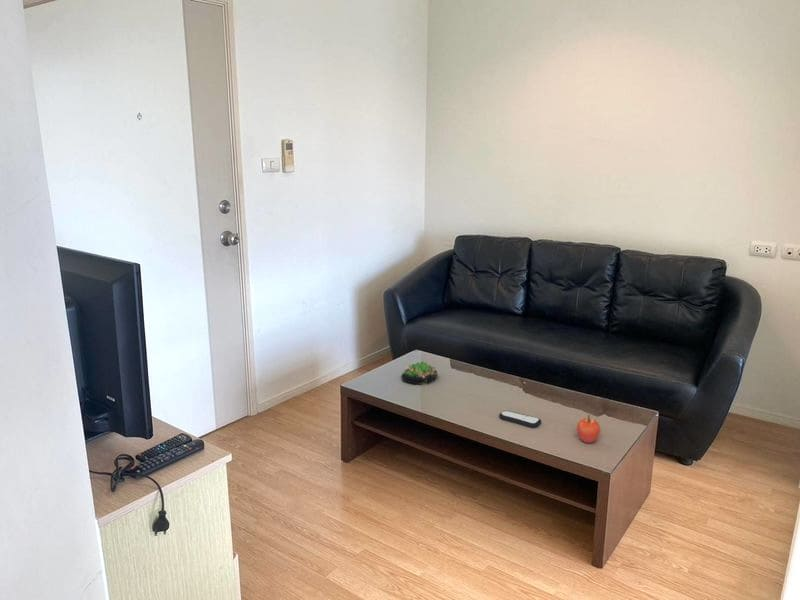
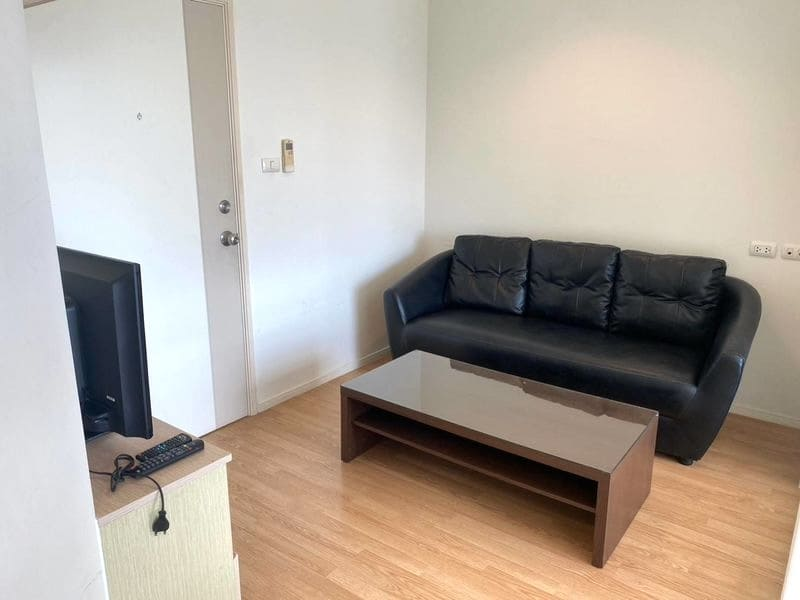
- succulent plant [400,360,438,386]
- remote control [498,410,542,429]
- apple [576,414,601,444]
